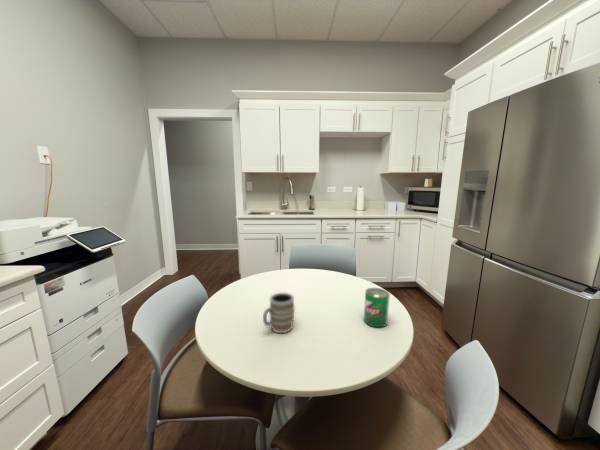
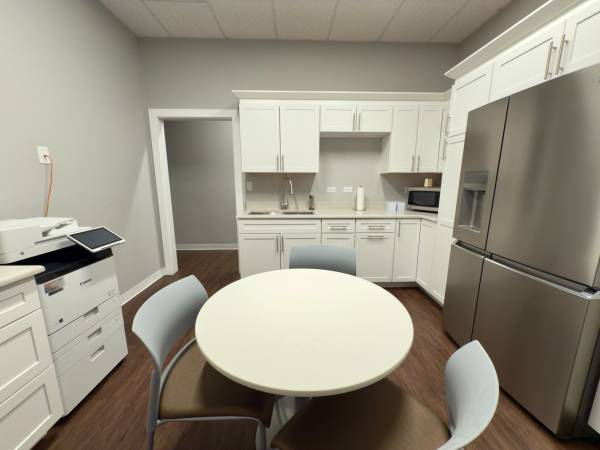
- can [363,287,391,328]
- mug [262,292,296,334]
